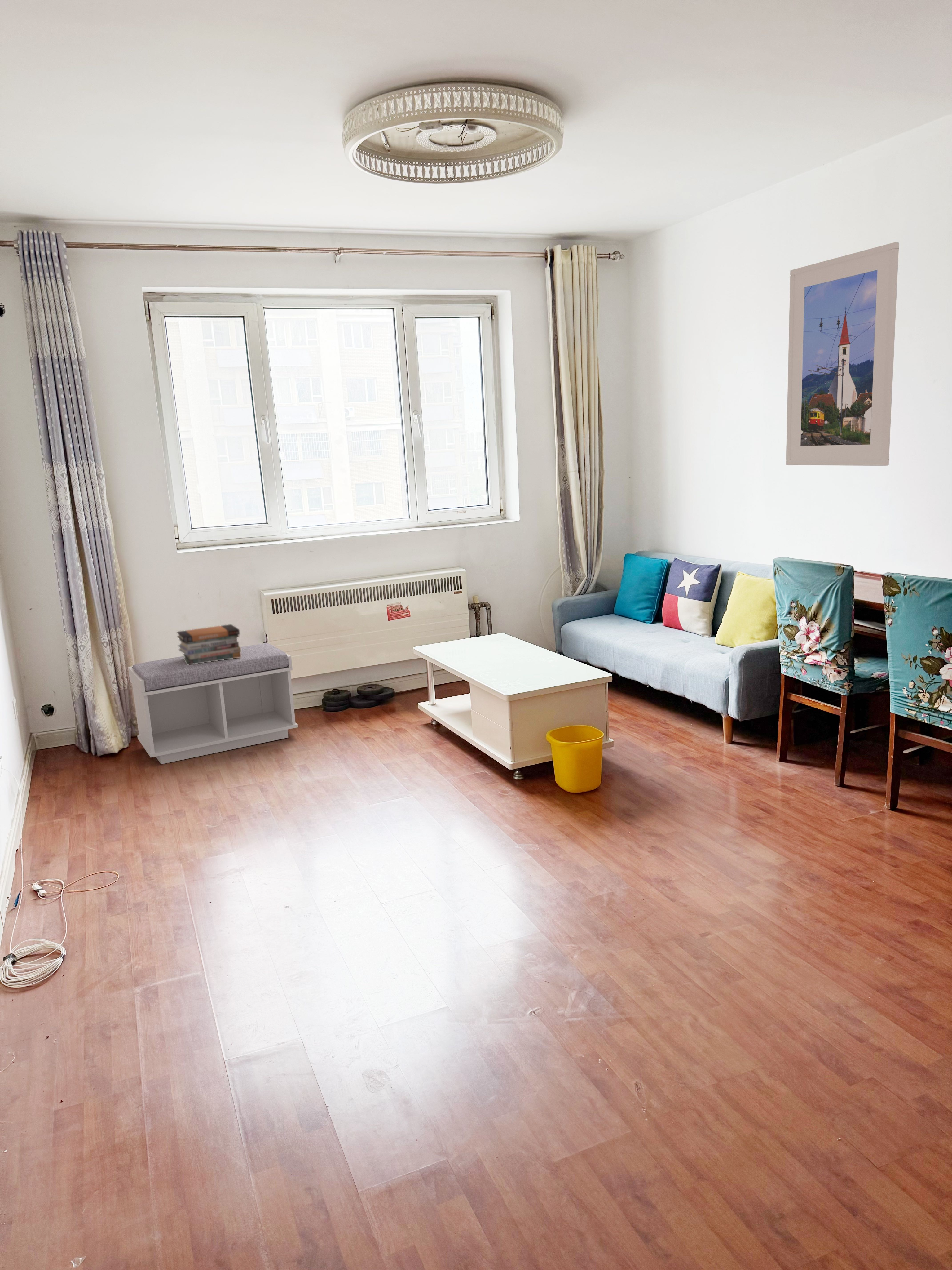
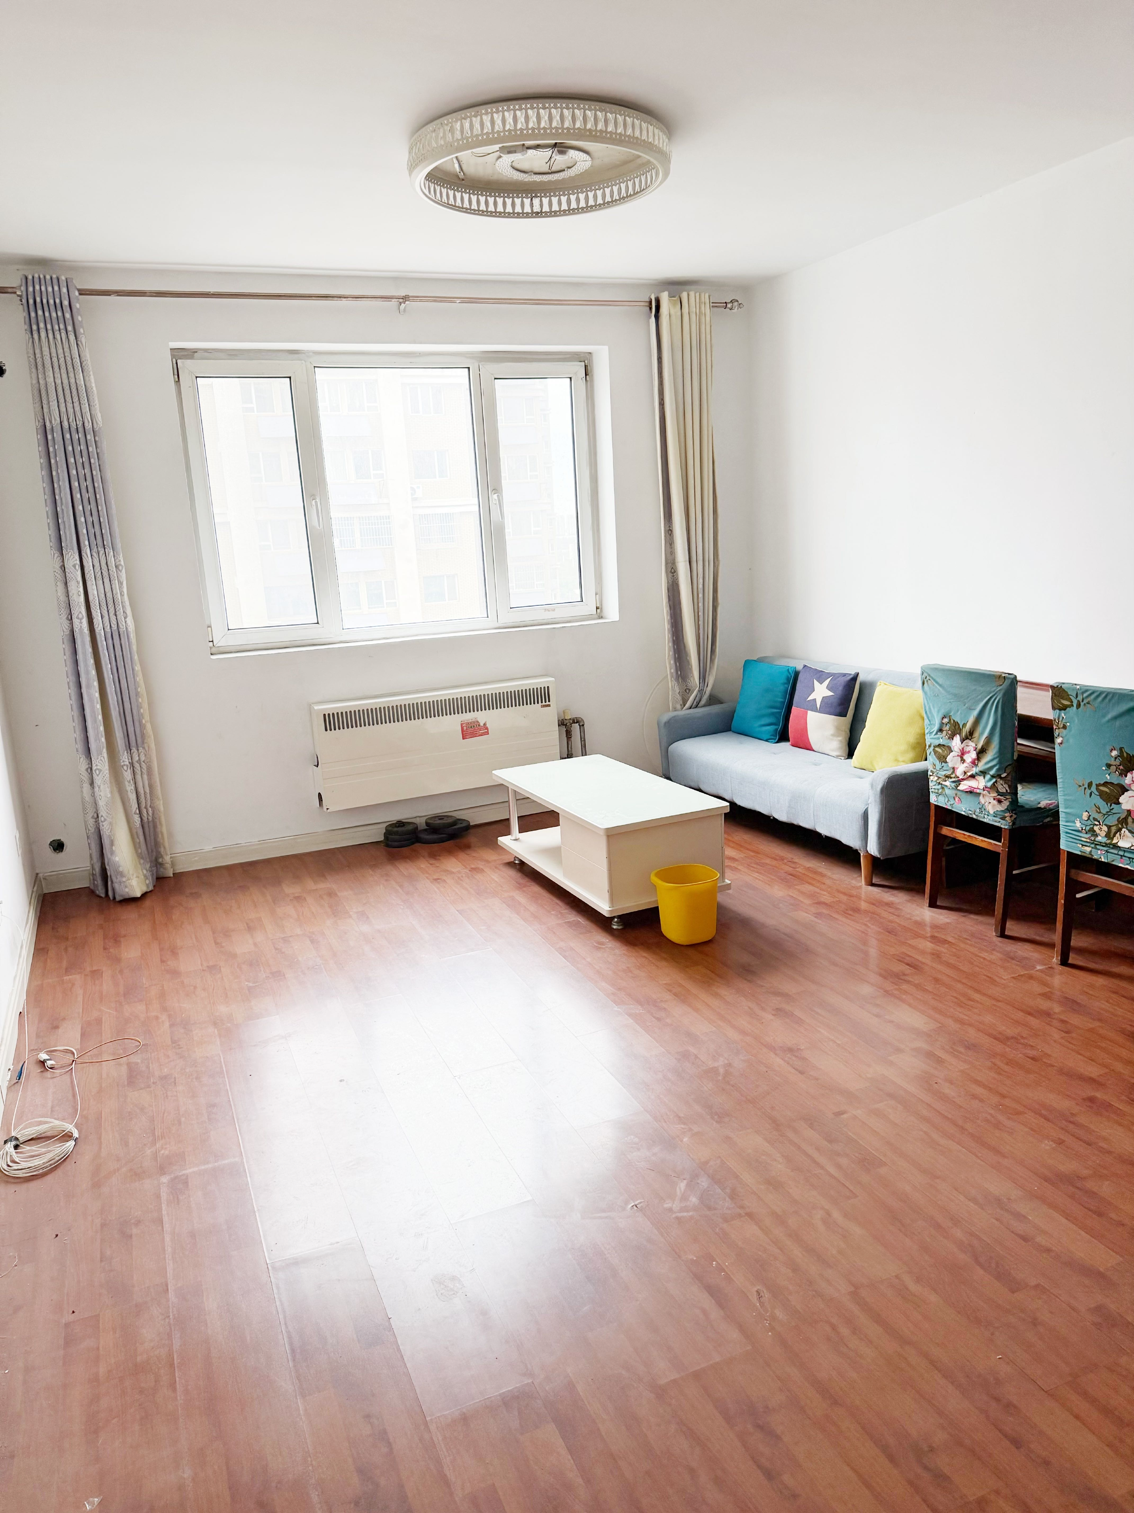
- book stack [176,624,241,665]
- bench [128,643,298,765]
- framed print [786,242,899,466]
